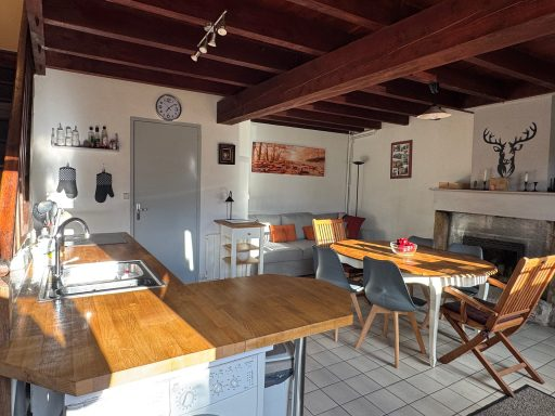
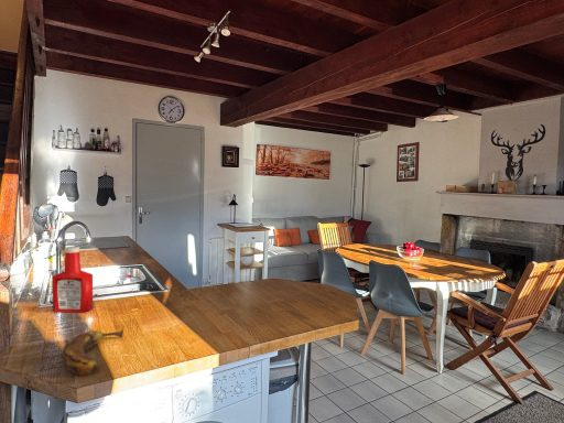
+ banana [61,326,124,376]
+ soap bottle [52,246,94,314]
